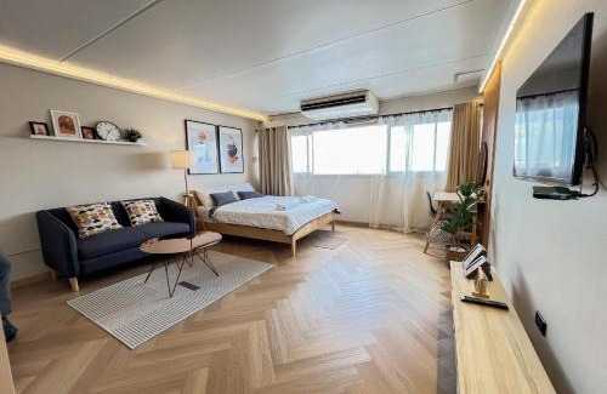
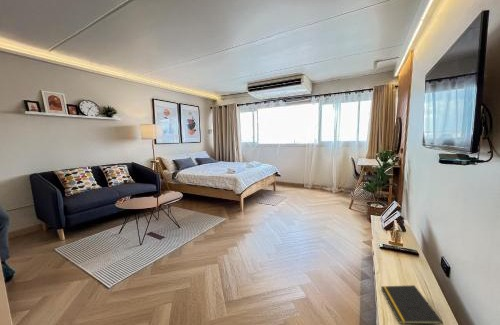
+ notepad [380,284,444,325]
